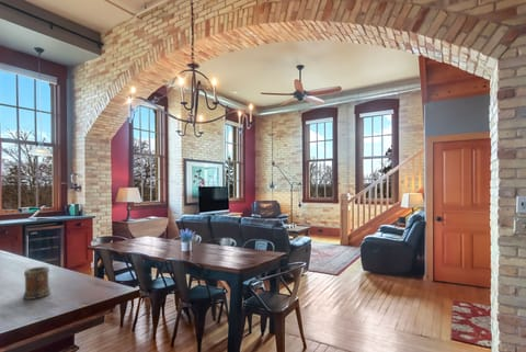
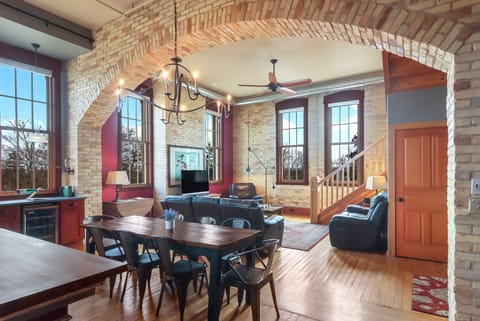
- mug [22,265,52,300]
